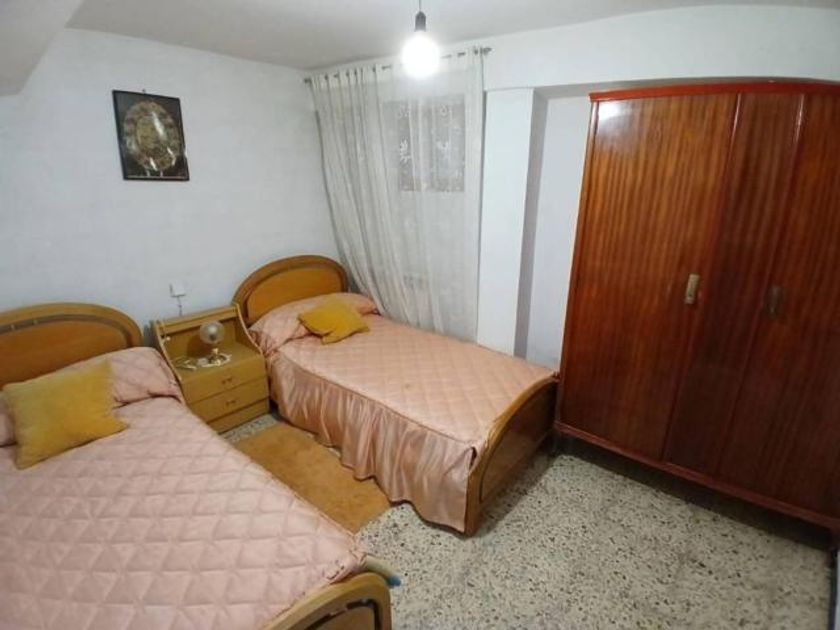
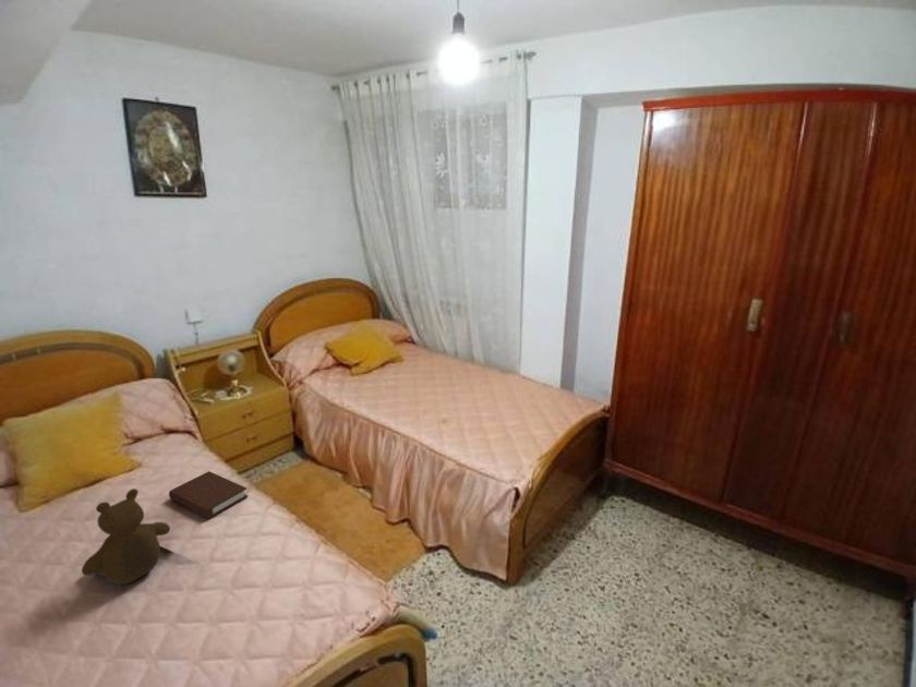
+ book [168,470,249,520]
+ teddy bear [81,487,171,586]
